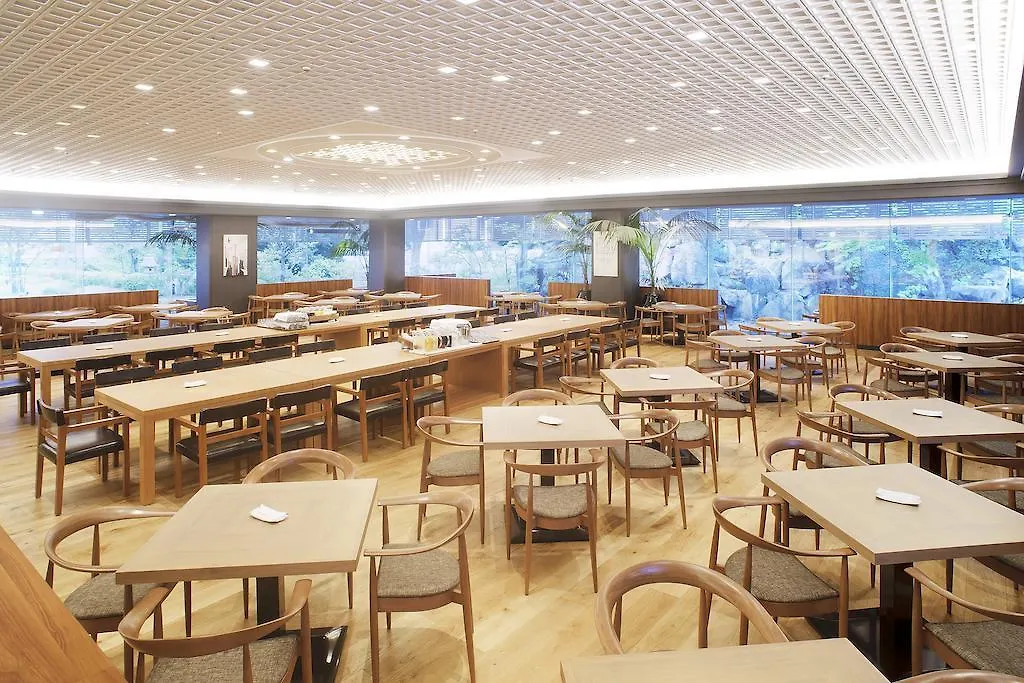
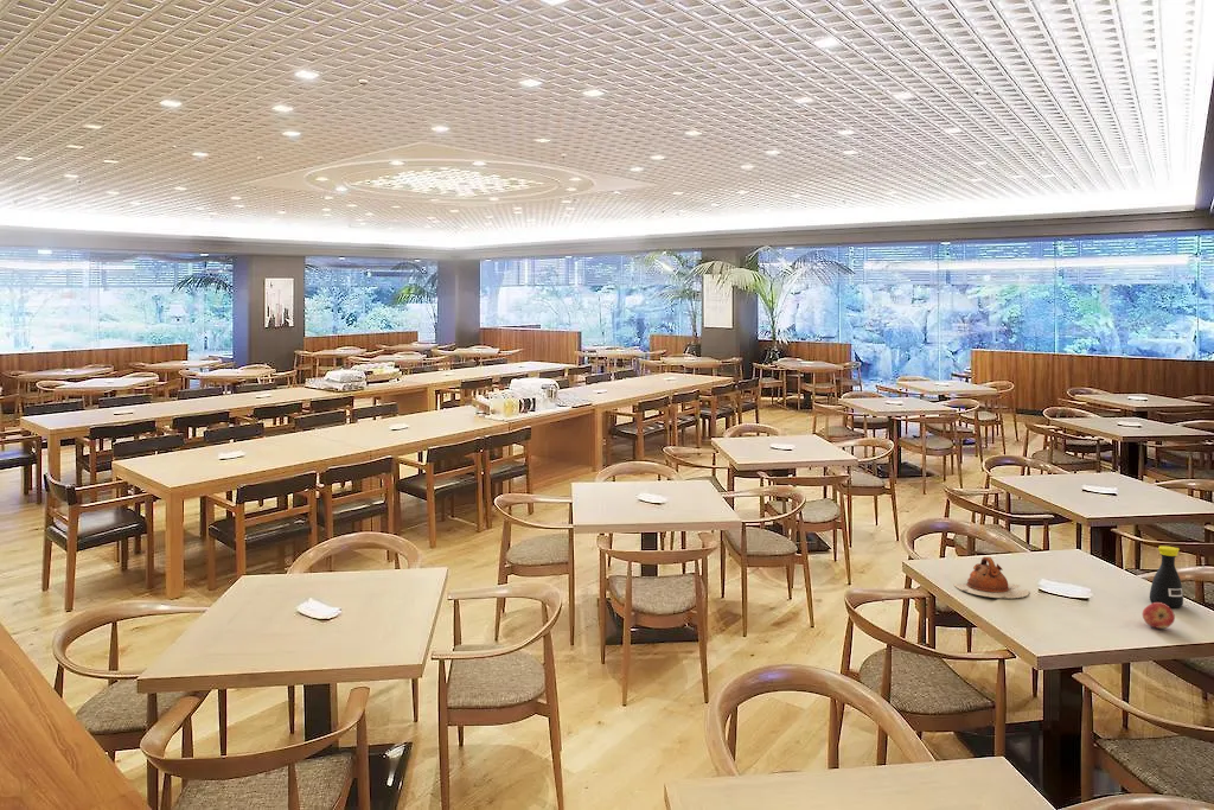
+ teapot [953,556,1030,599]
+ bottle [1149,544,1184,608]
+ apple [1142,602,1176,630]
